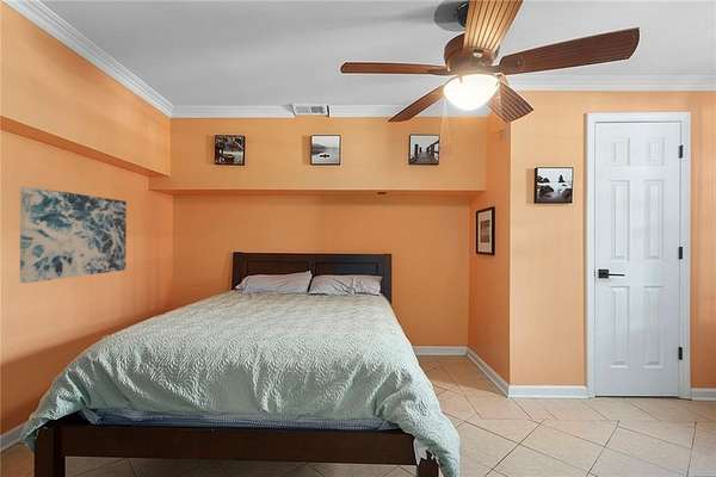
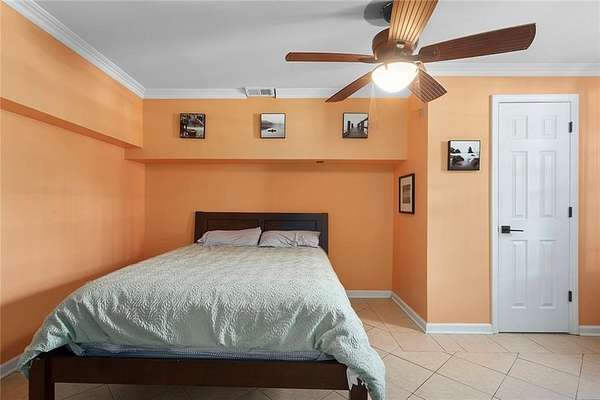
- wall art [19,185,128,284]
